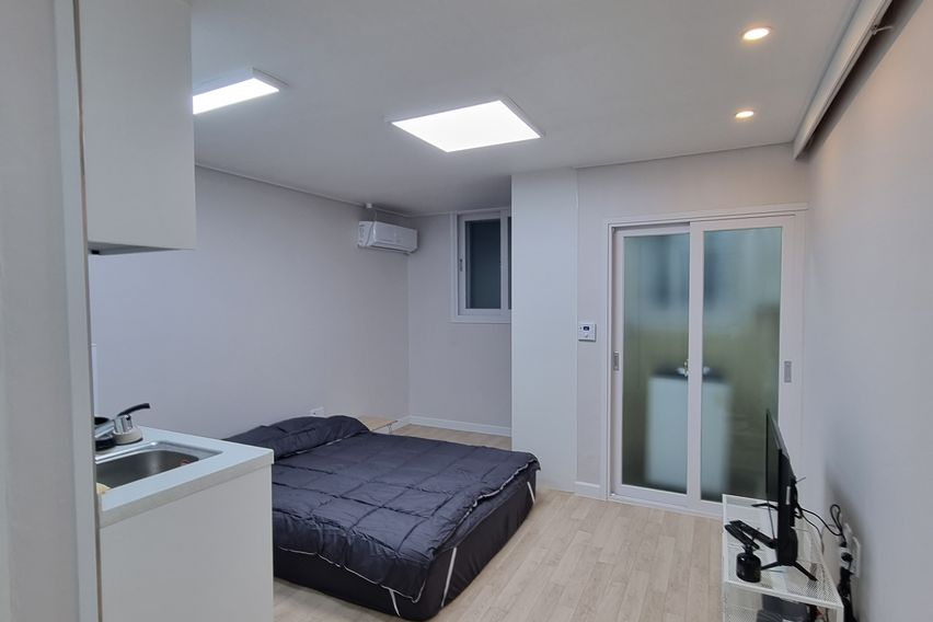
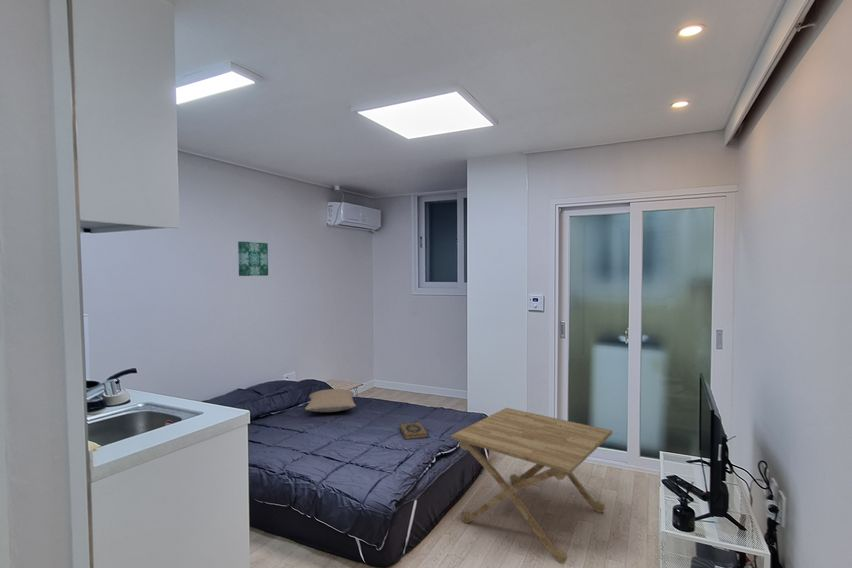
+ pillow [304,388,357,413]
+ side table [450,407,613,565]
+ hardback book [398,421,429,441]
+ wall art [237,241,269,277]
